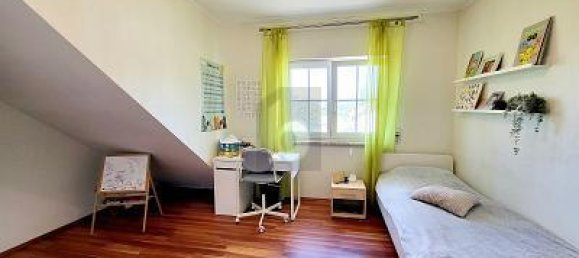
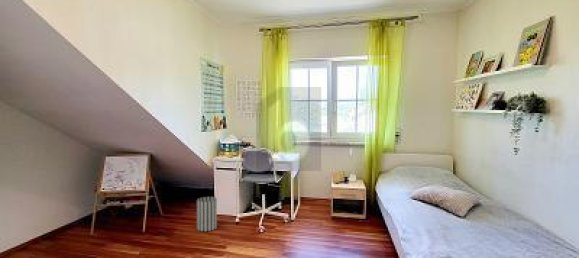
+ wastebasket [196,196,218,232]
